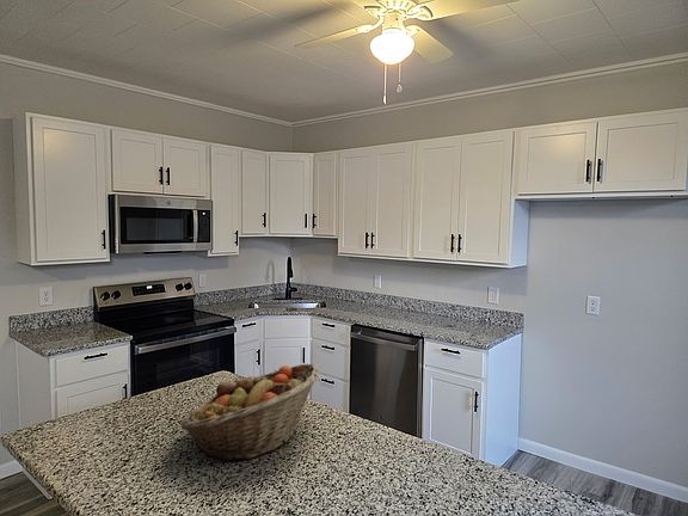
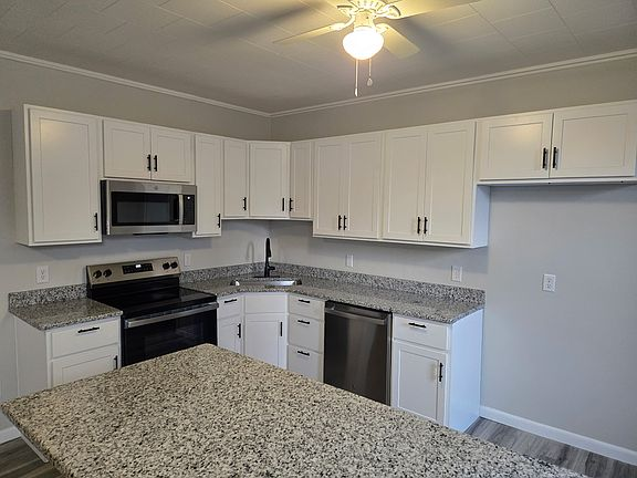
- fruit basket [179,363,320,463]
